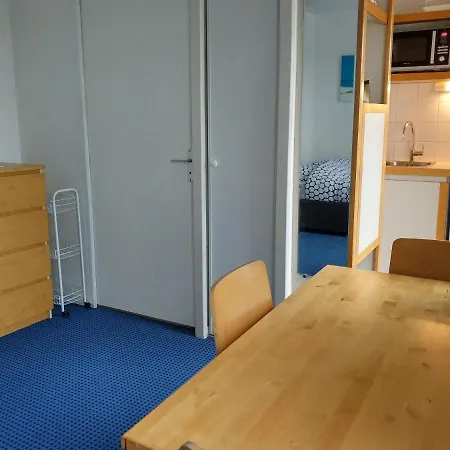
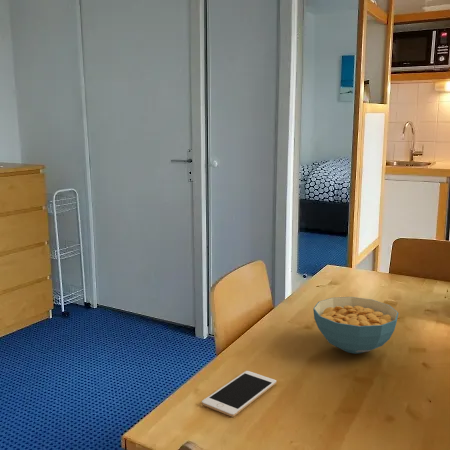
+ cell phone [201,370,277,418]
+ cereal bowl [312,296,399,354]
